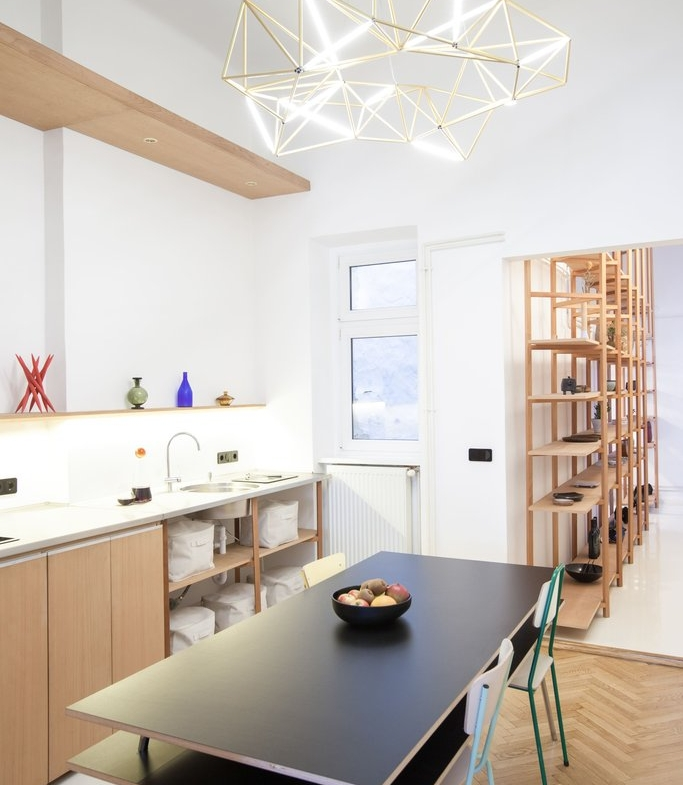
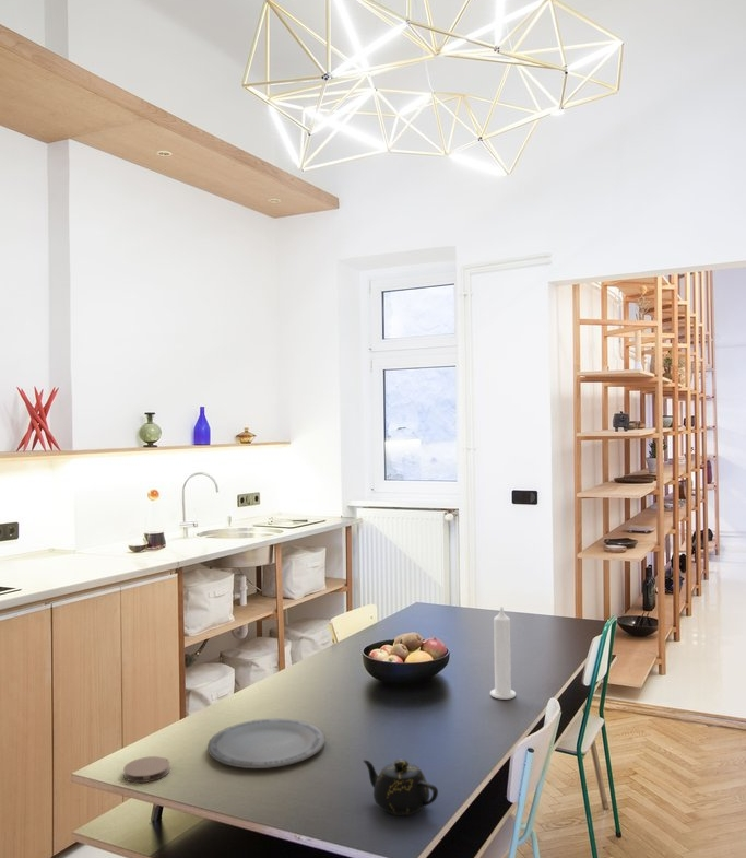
+ coaster [122,755,170,784]
+ candle [489,606,517,701]
+ plate [206,717,325,769]
+ teapot [362,757,439,816]
